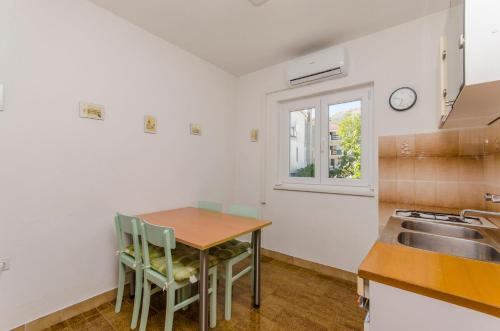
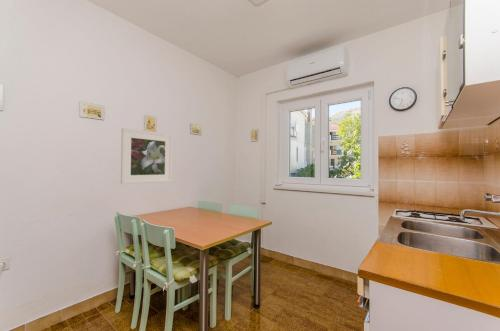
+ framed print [120,127,173,185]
